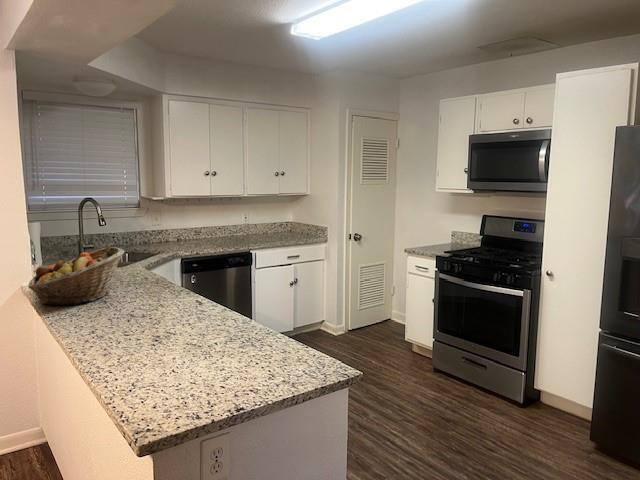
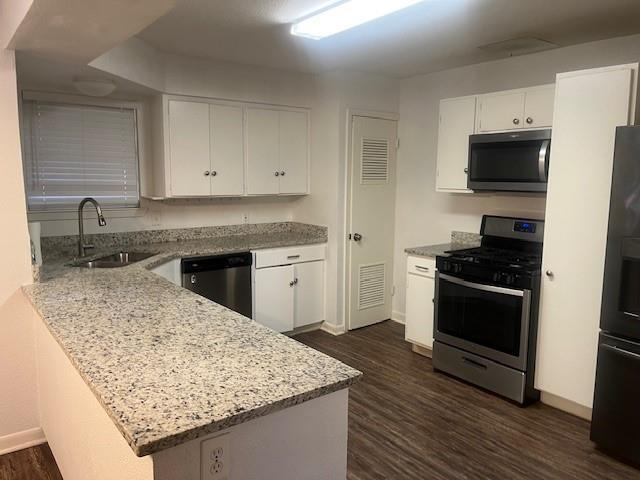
- fruit basket [28,246,126,306]
